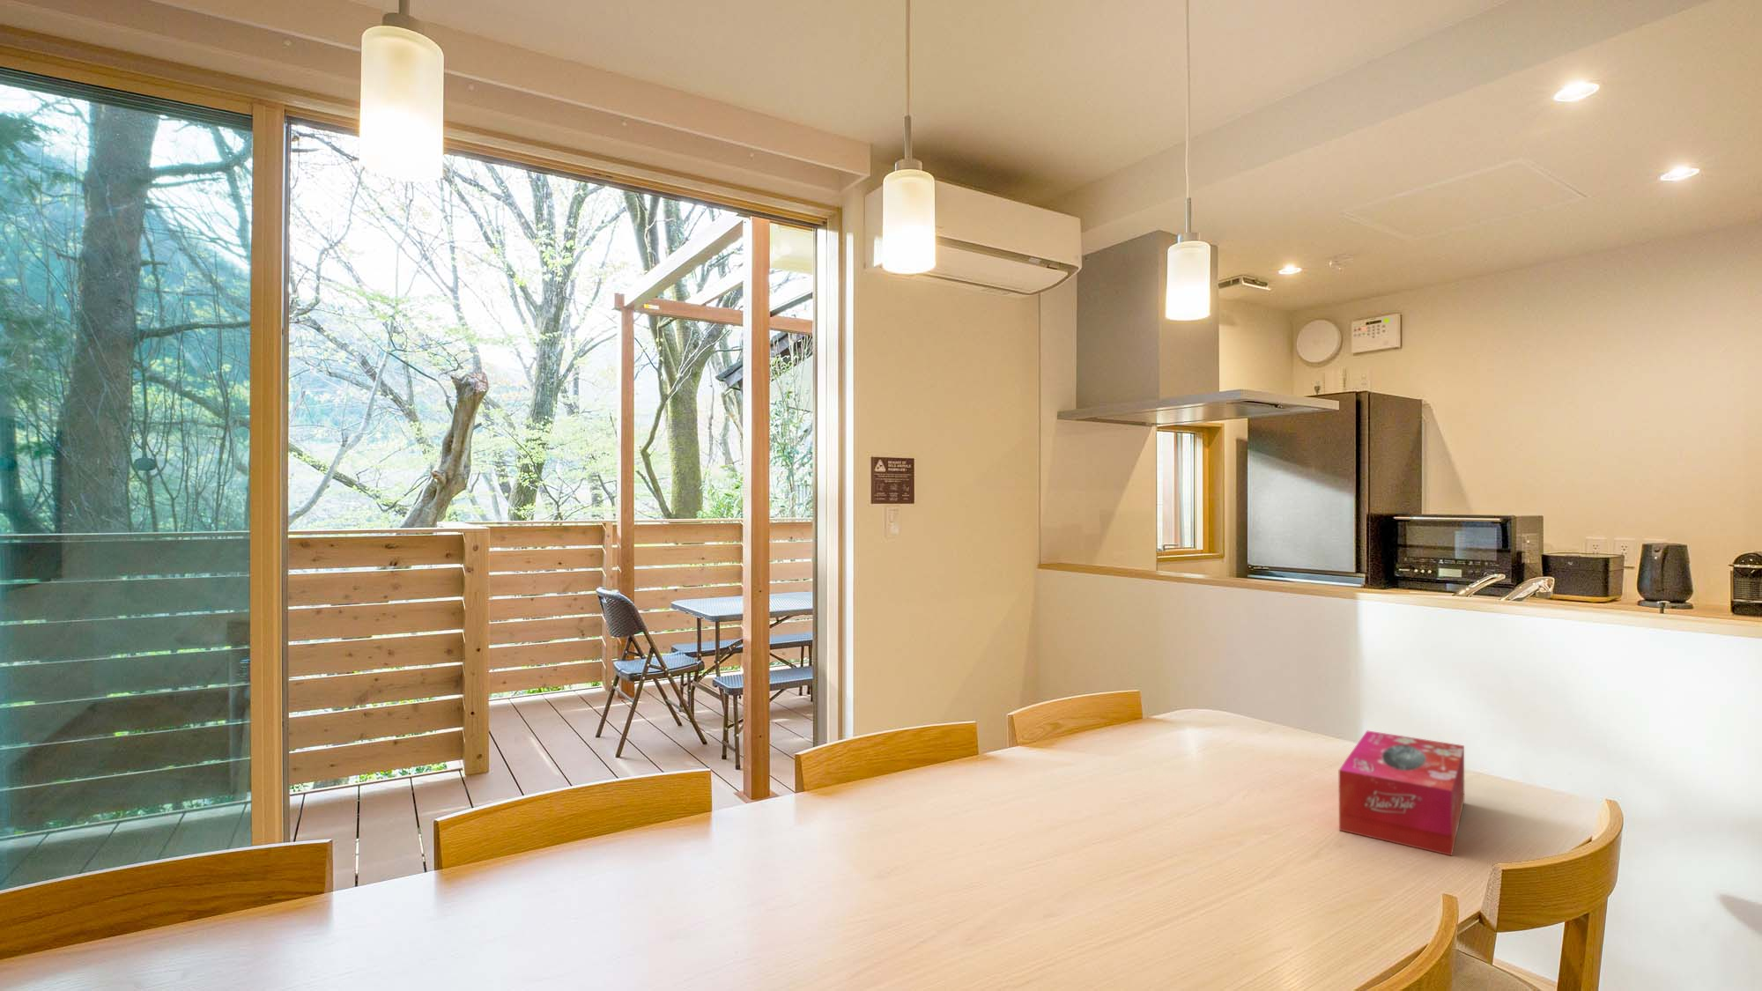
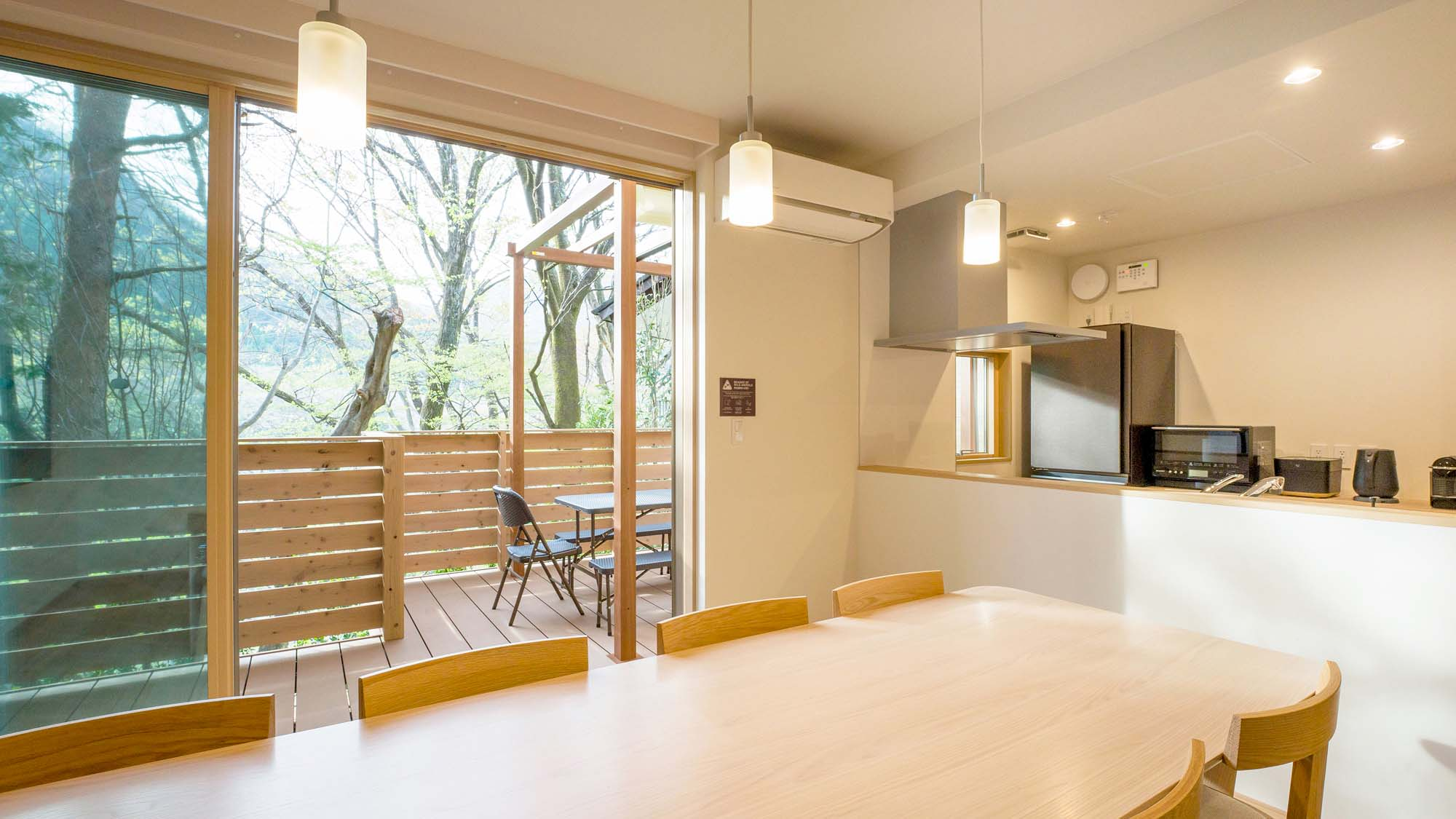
- tissue box [1338,730,1466,857]
